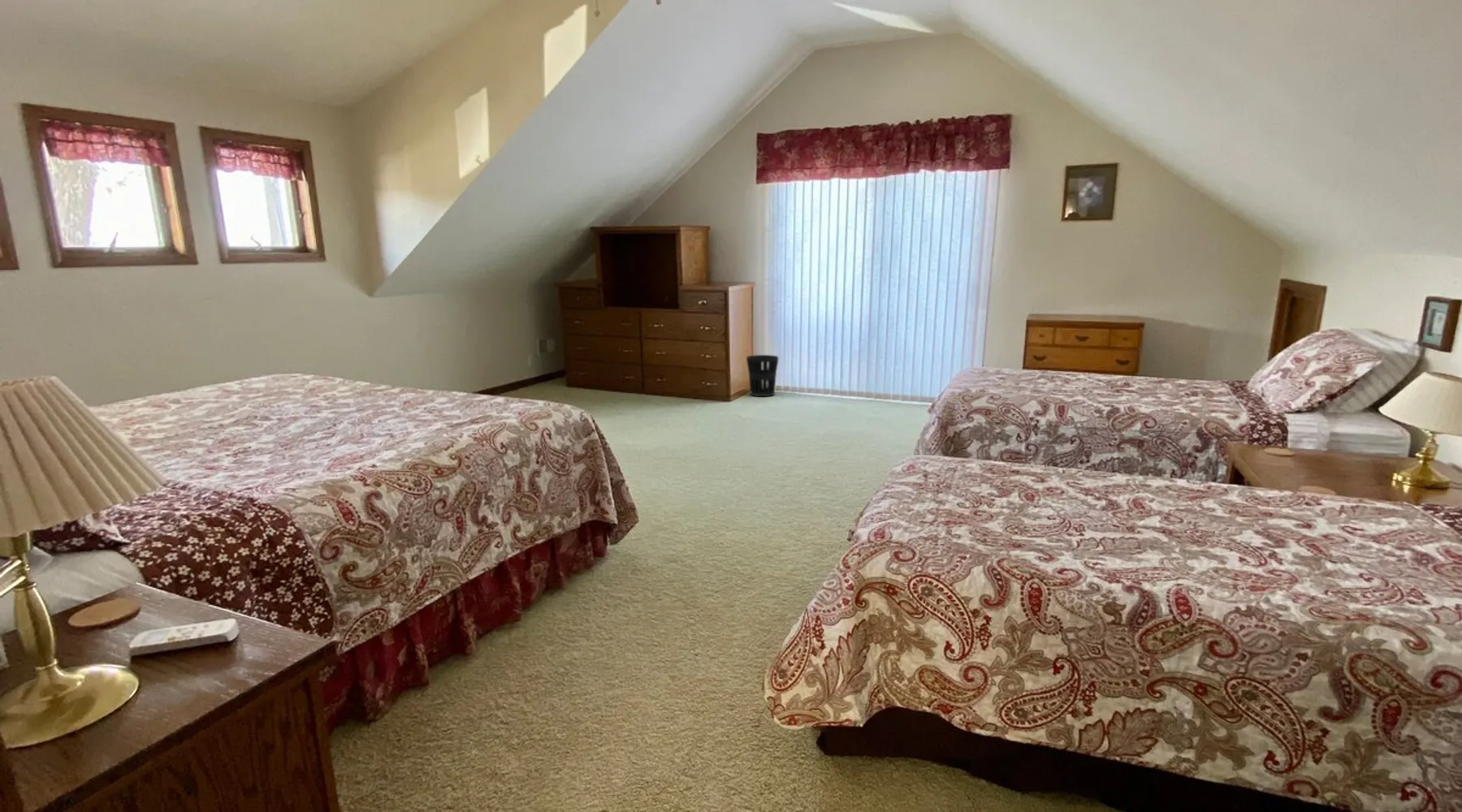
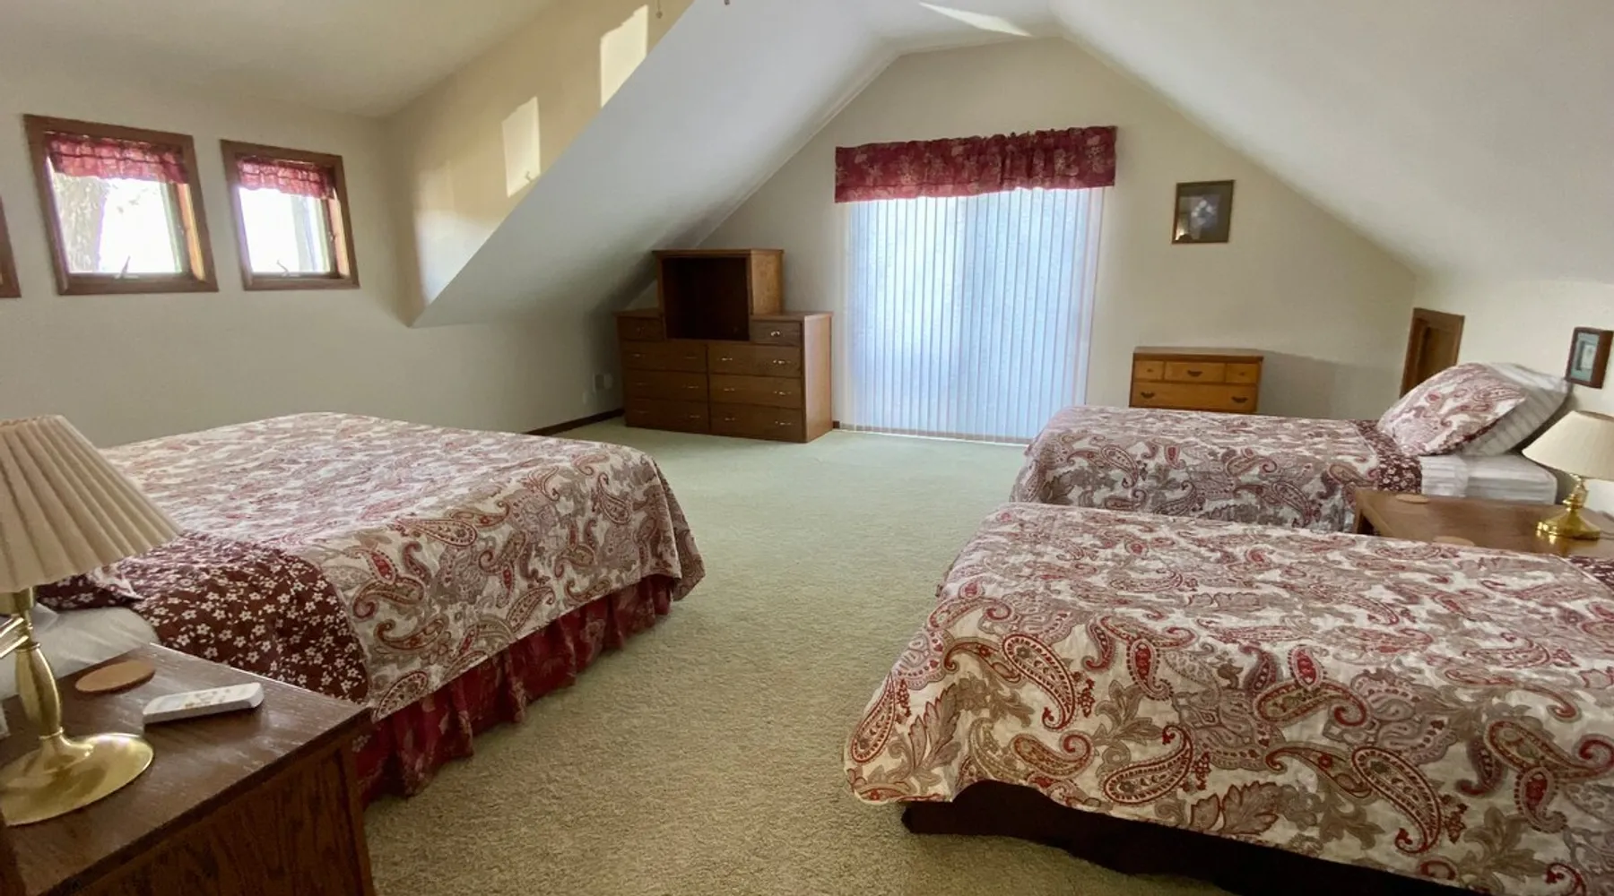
- wastebasket [746,354,779,397]
